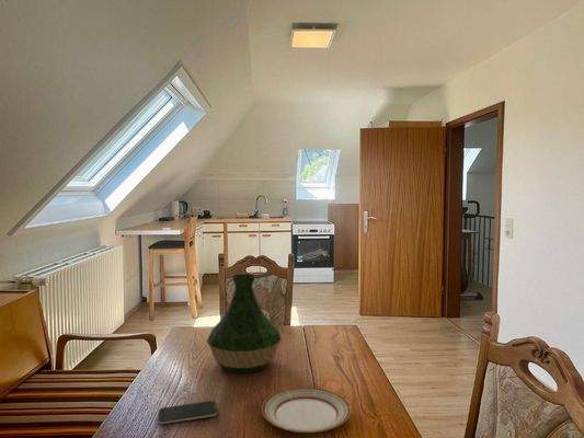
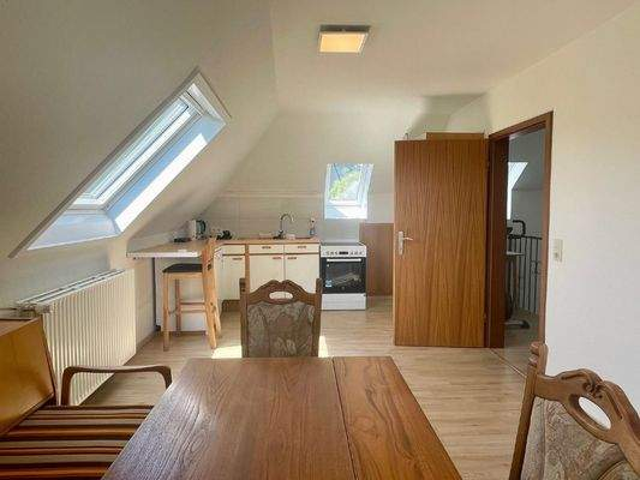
- plate [261,387,352,434]
- smartphone [157,400,218,425]
- vase [206,273,282,374]
